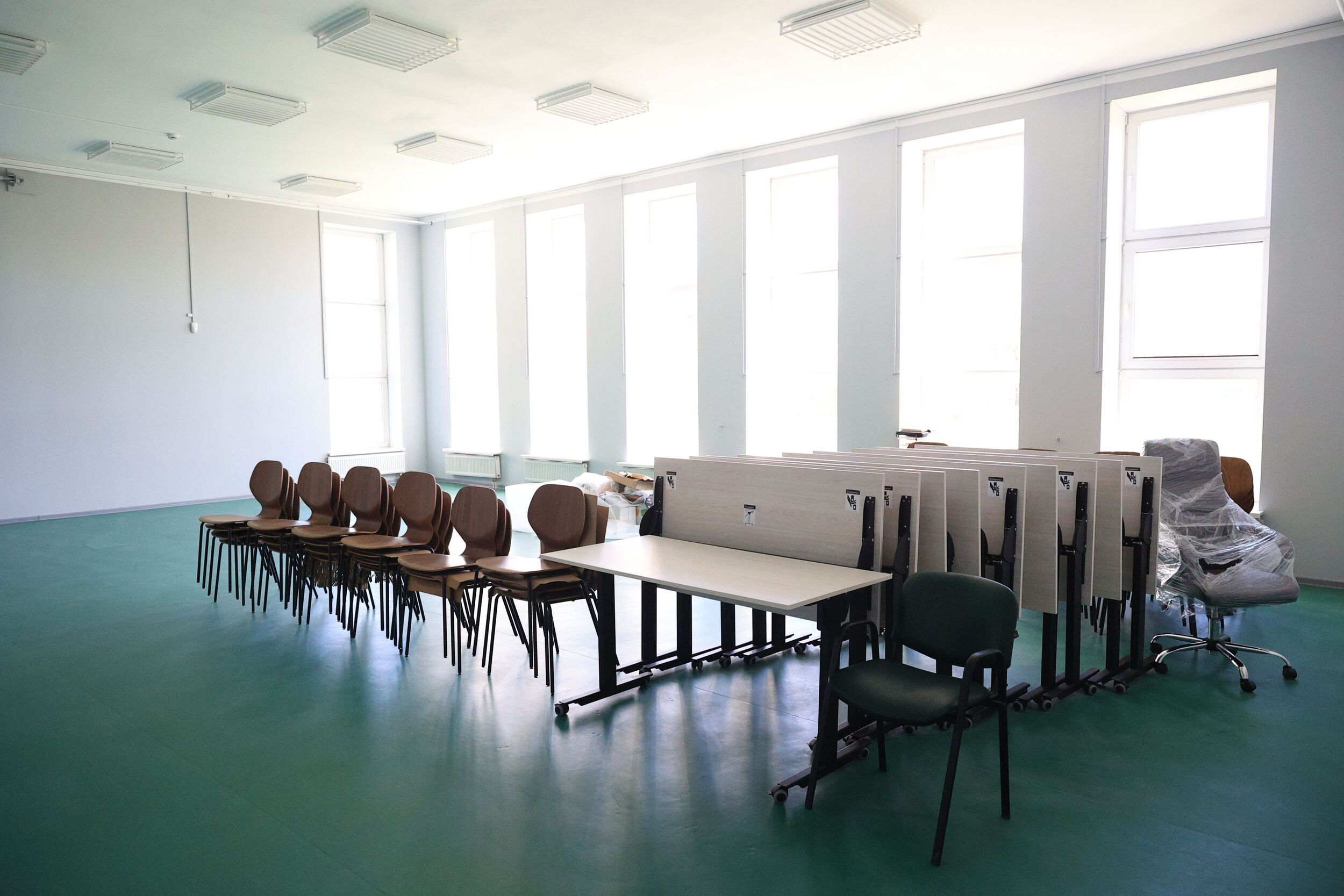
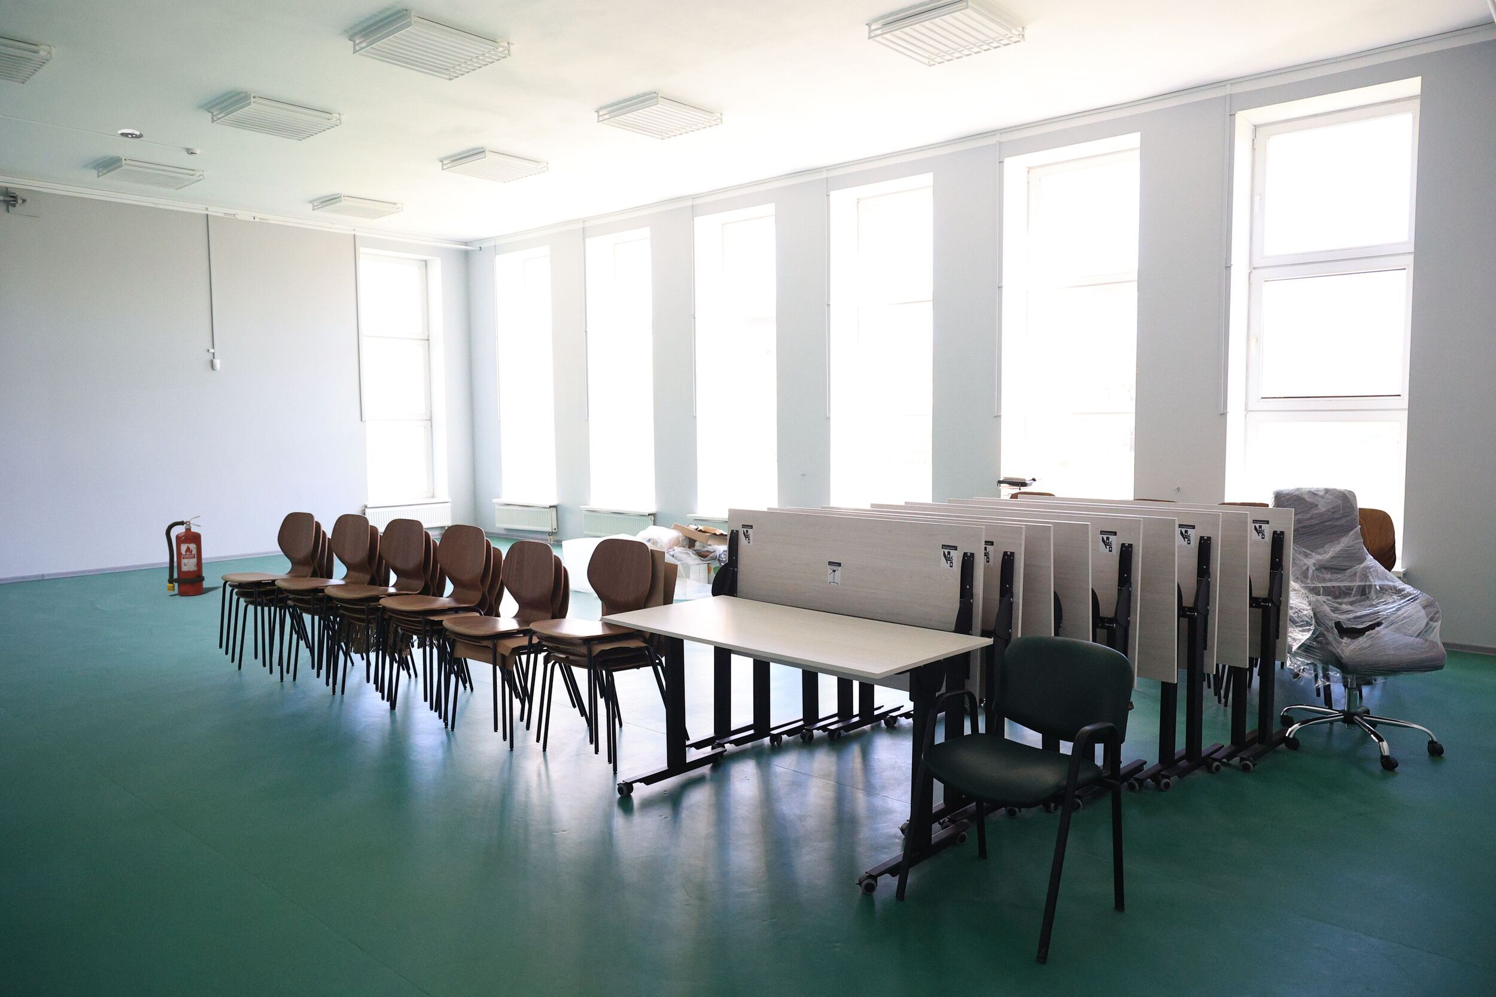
+ smoke detector [118,129,144,139]
+ fire extinguisher [165,515,205,596]
